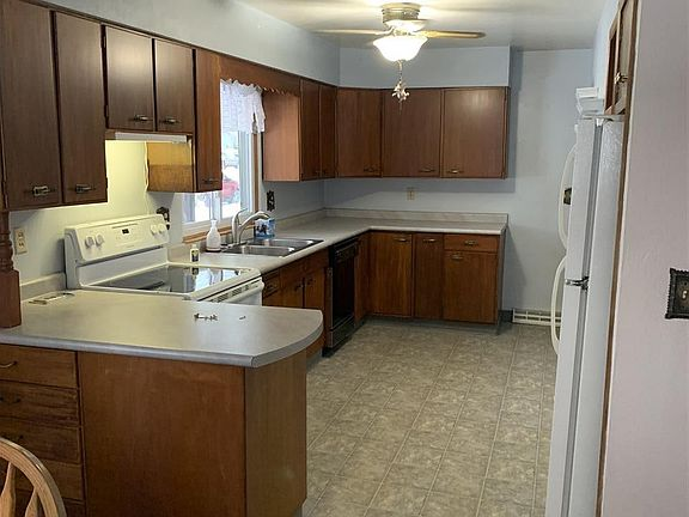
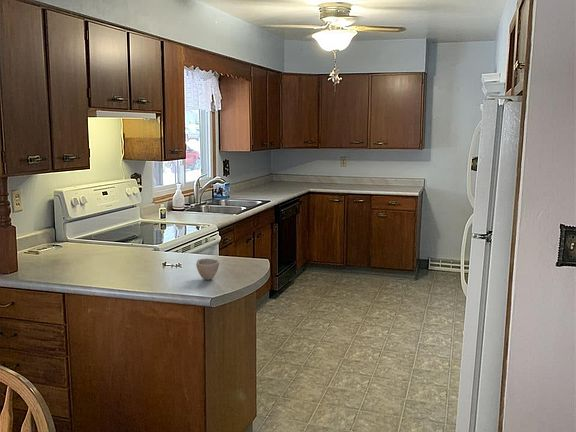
+ cup [195,258,220,281]
